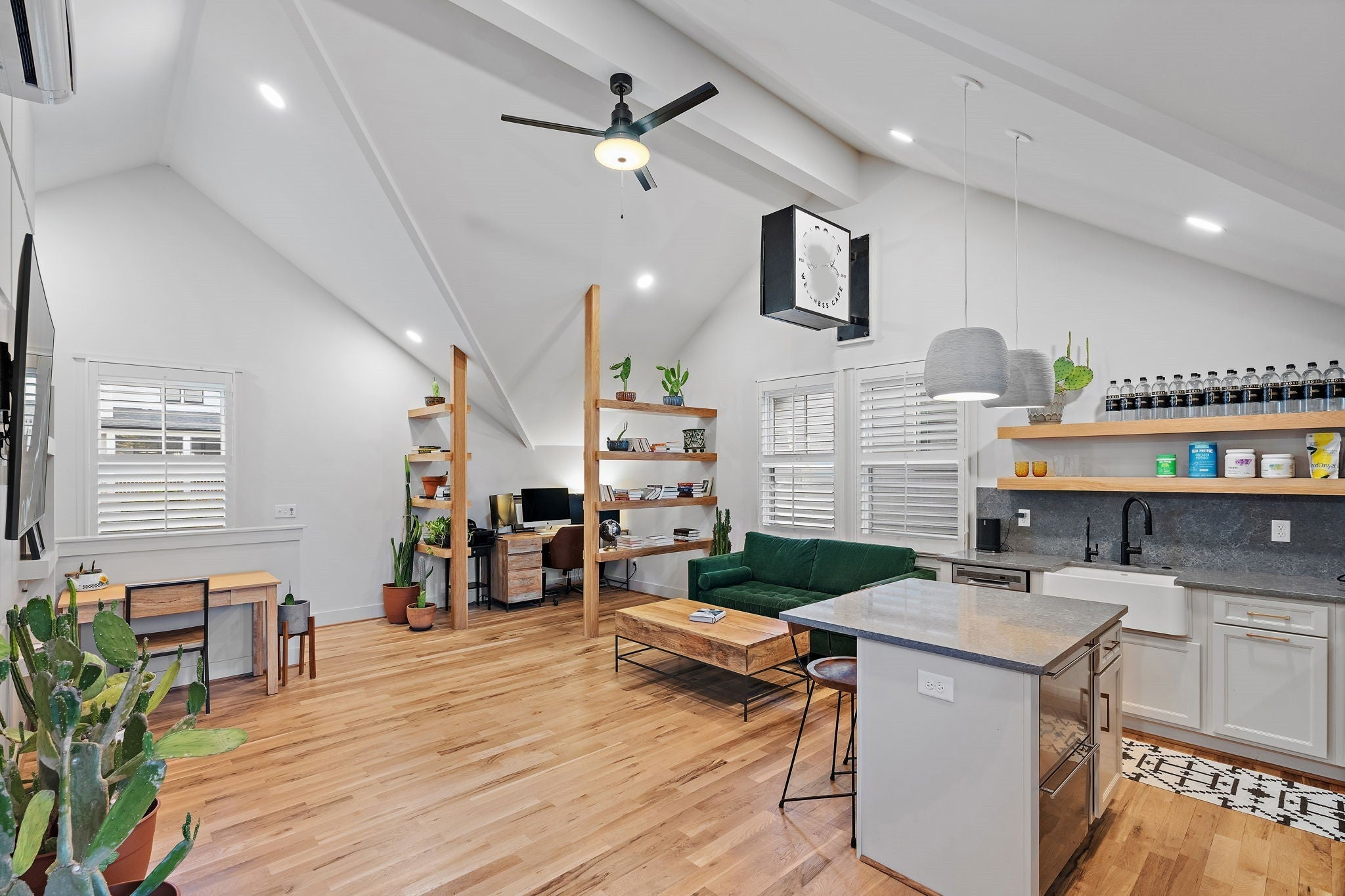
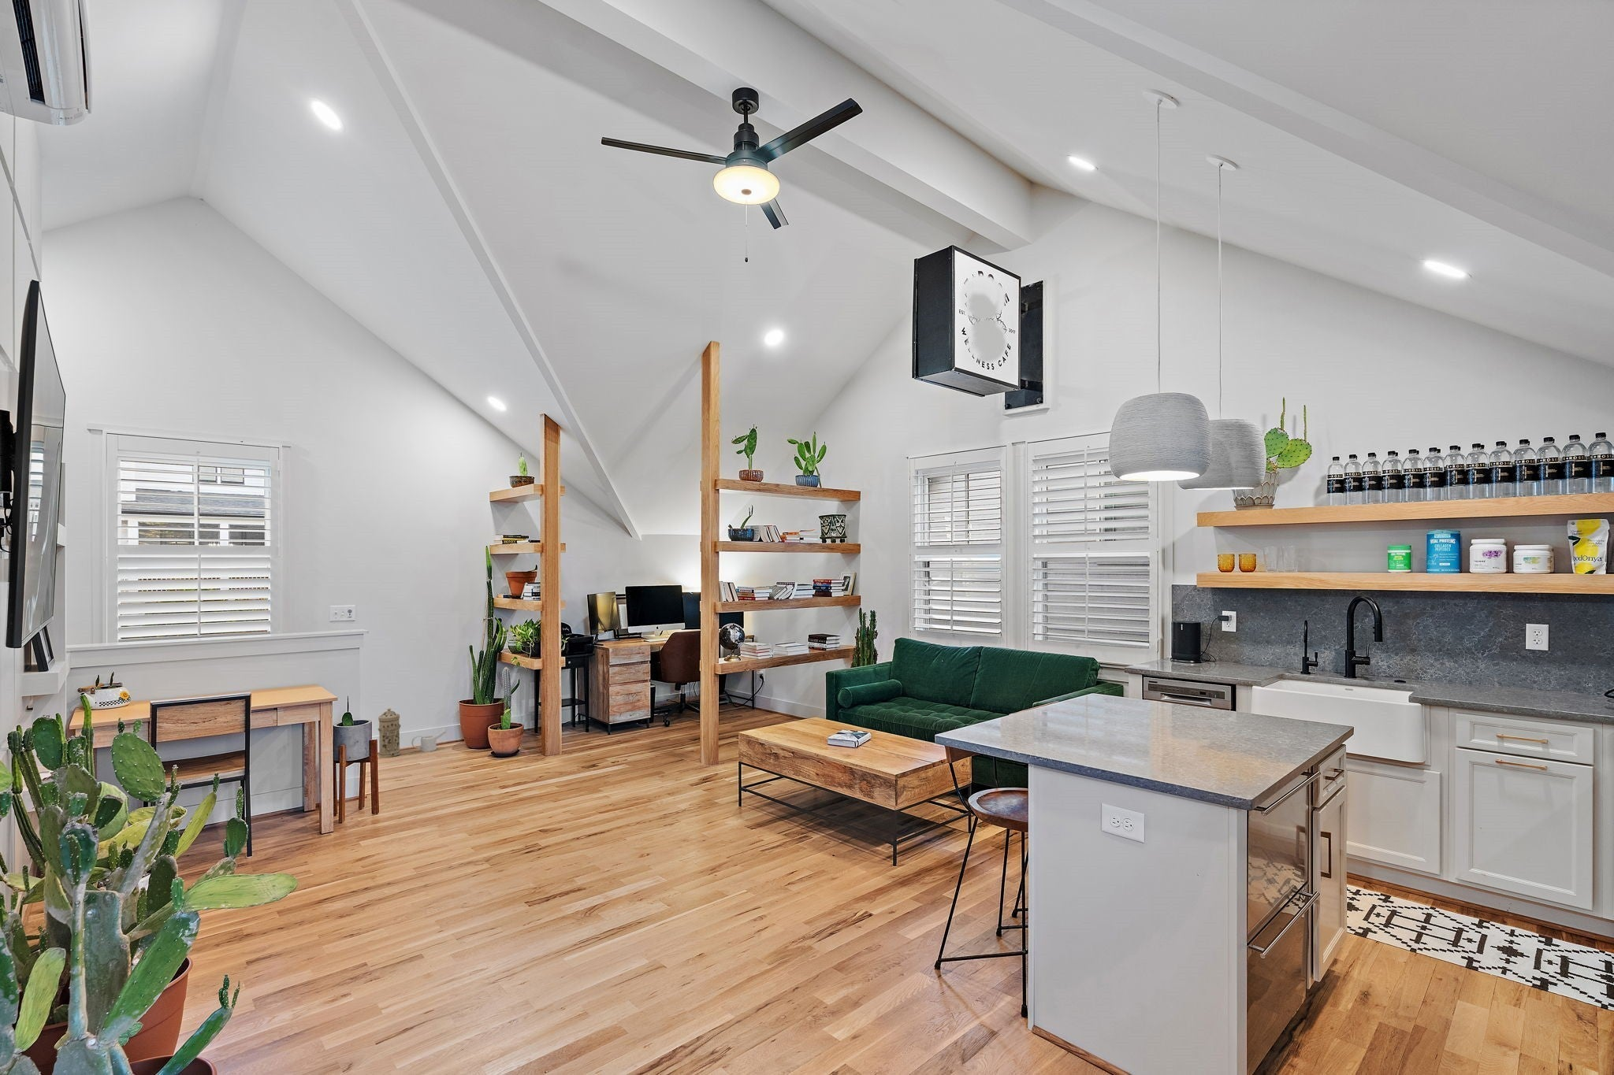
+ water filter [378,707,402,758]
+ watering can [410,728,446,752]
